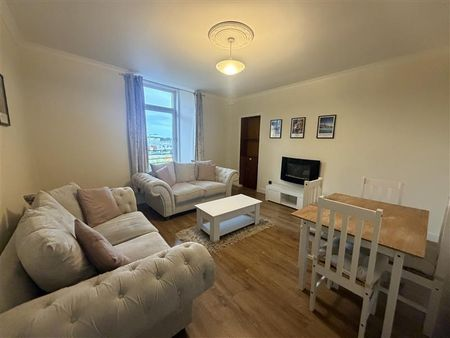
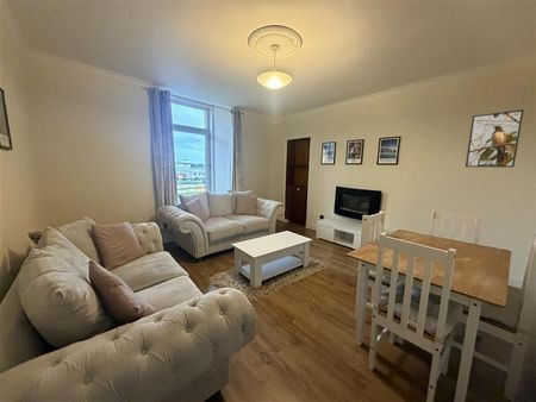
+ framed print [465,108,525,169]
